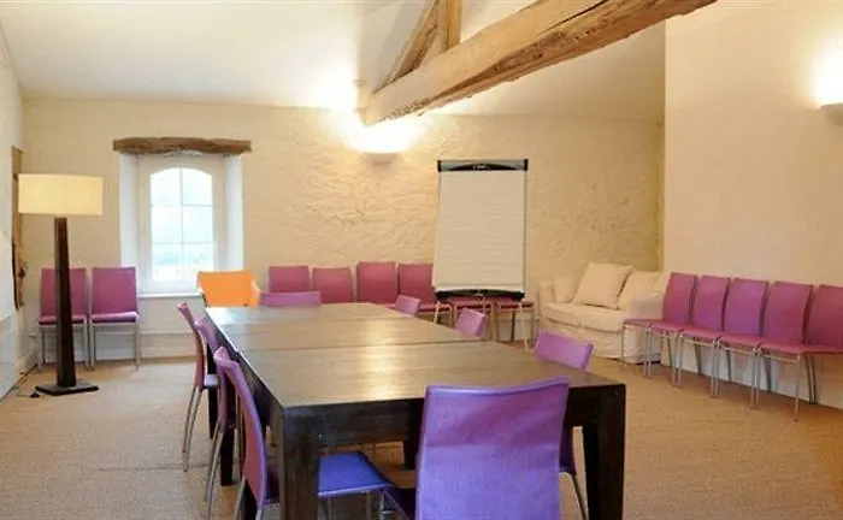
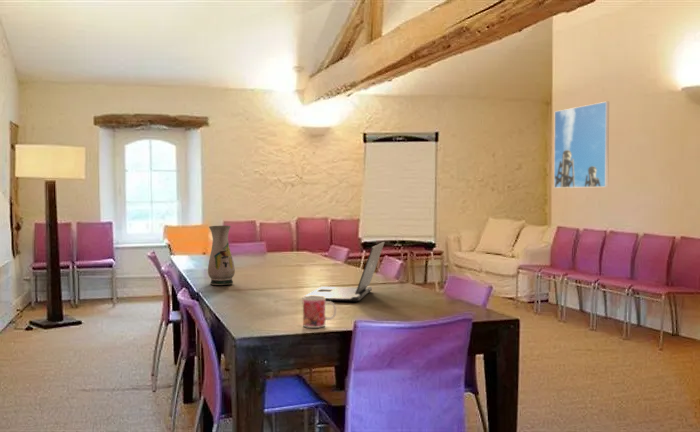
+ vase [207,225,236,286]
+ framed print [553,101,610,189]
+ mug [302,295,337,329]
+ laptop [304,241,386,302]
